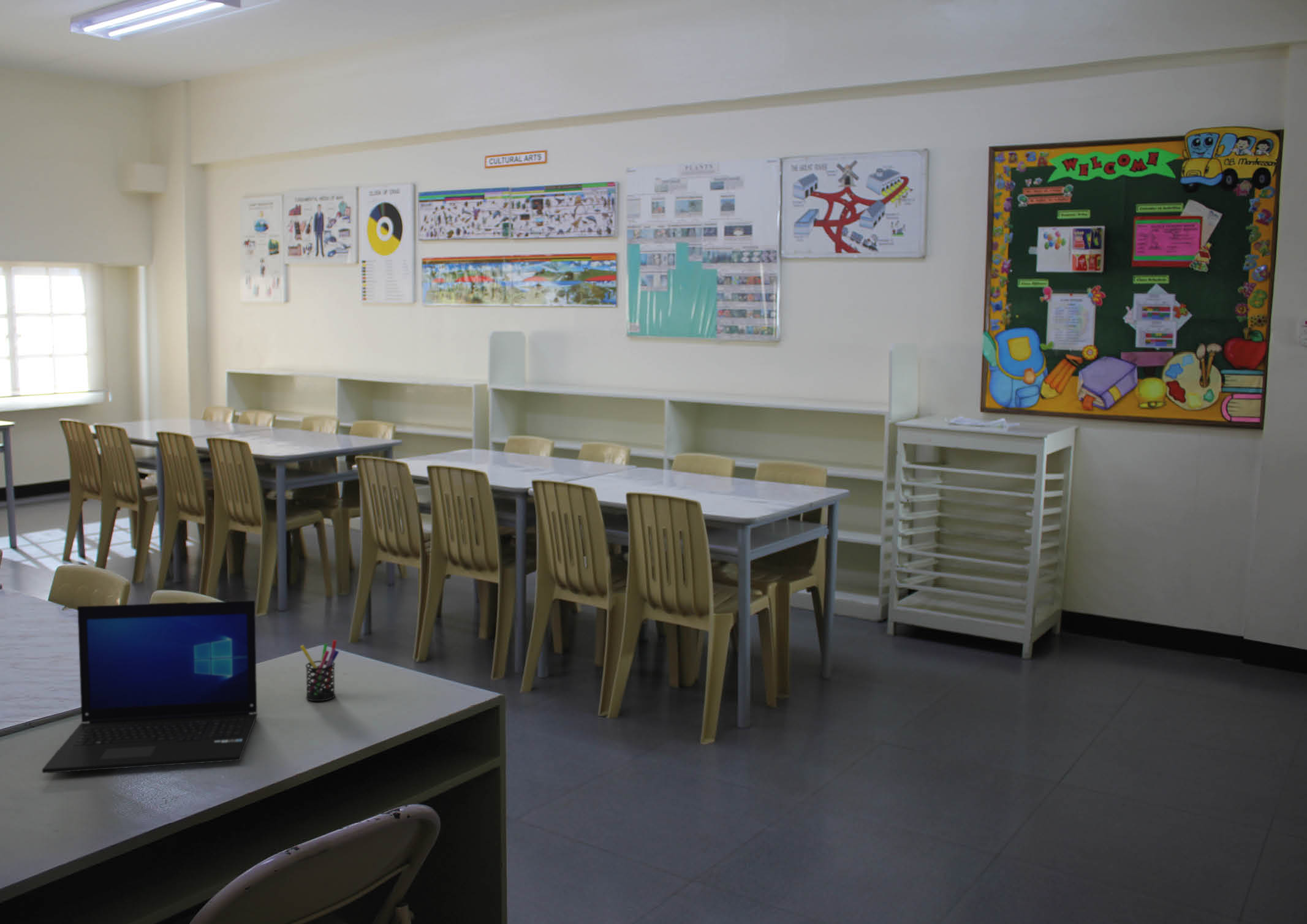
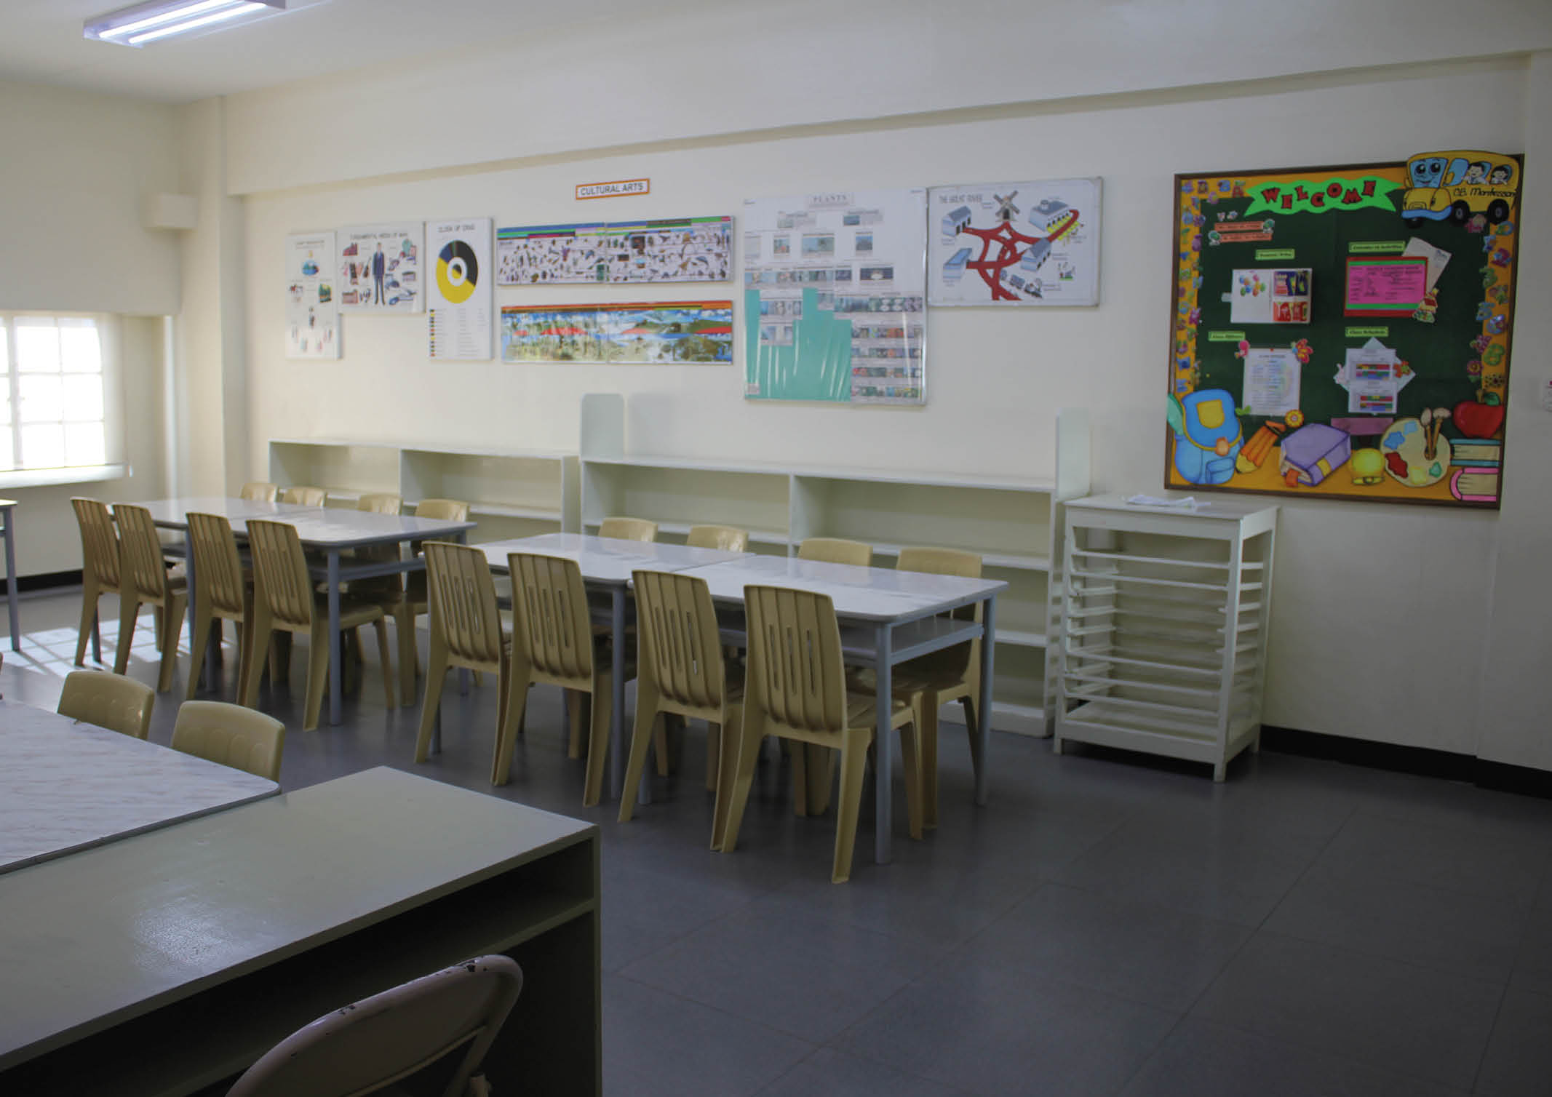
- pen holder [300,639,339,702]
- laptop [42,600,258,774]
